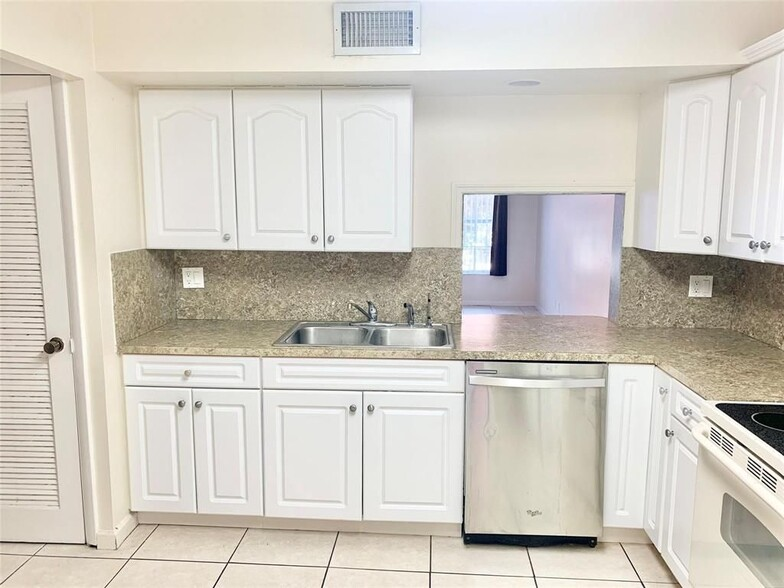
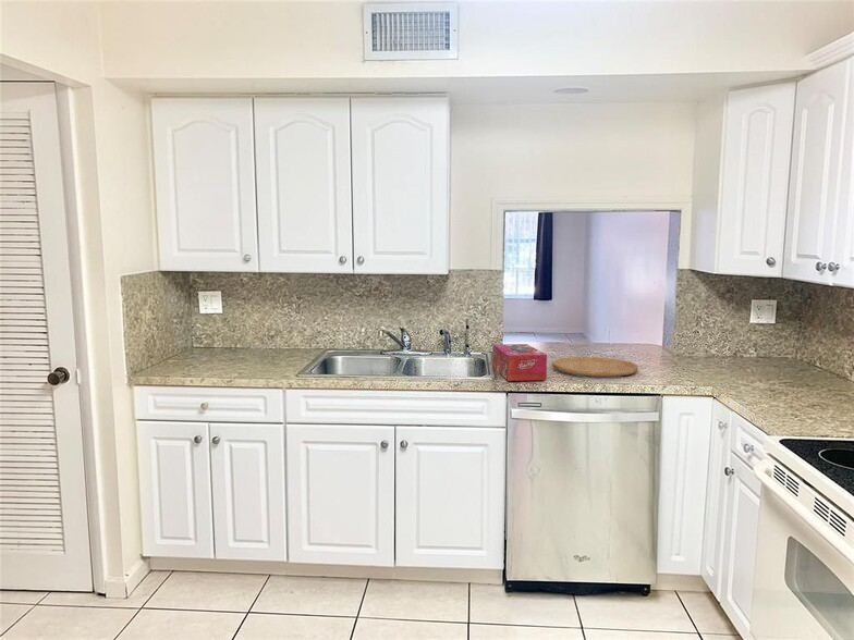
+ tissue box [491,343,548,382]
+ cutting board [551,356,639,378]
